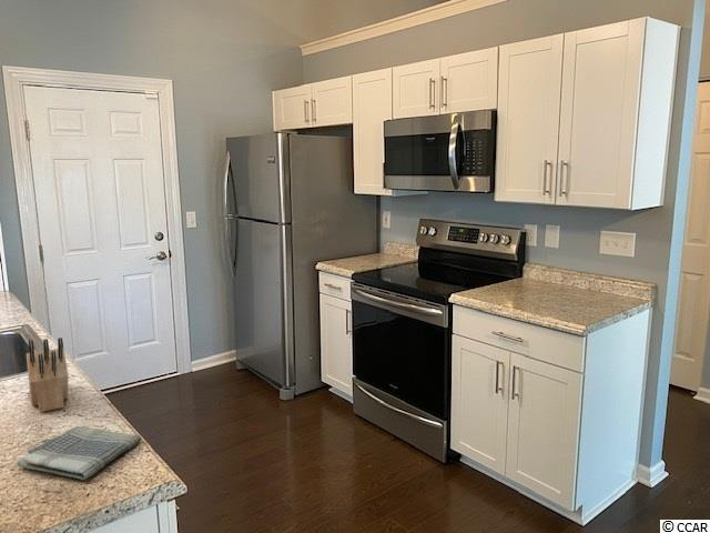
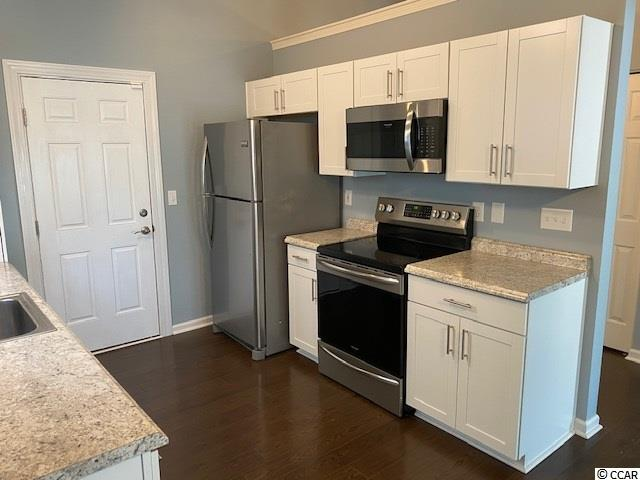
- dish towel [16,424,143,481]
- knife block [26,336,70,413]
